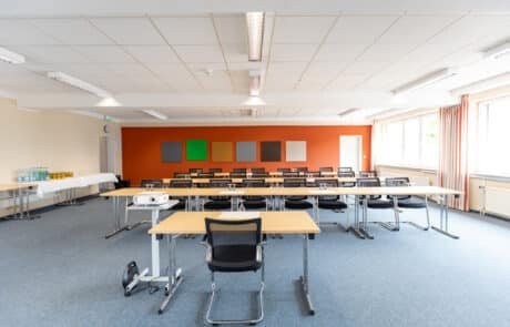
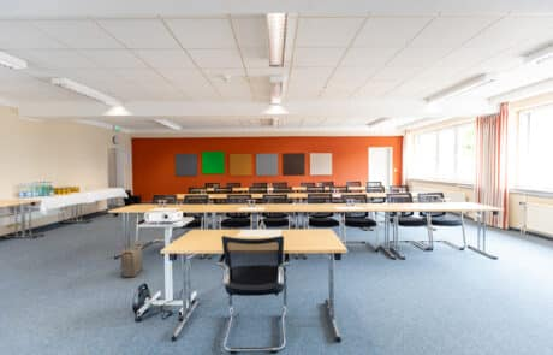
+ backpack [119,244,144,278]
